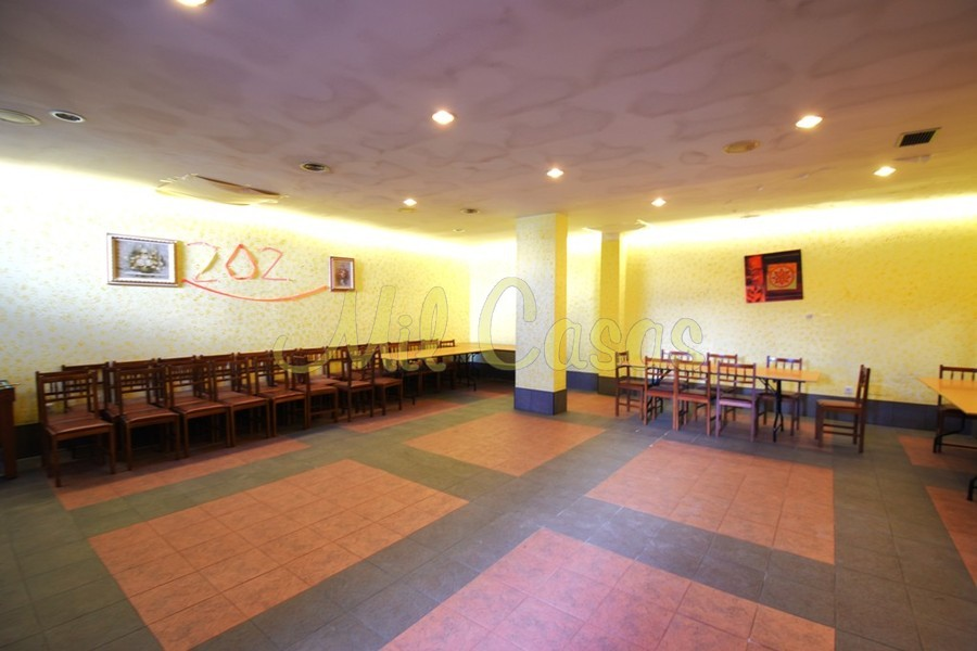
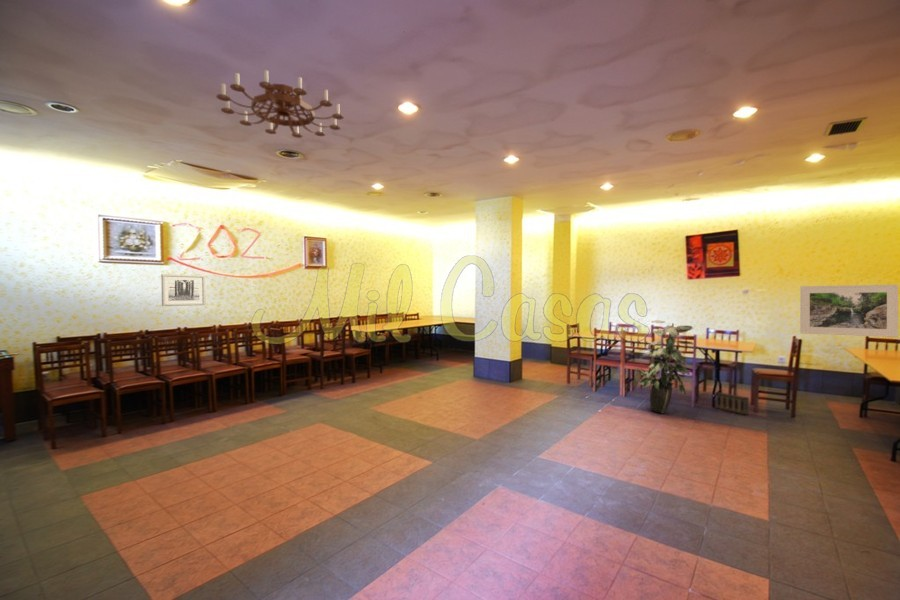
+ speaker [714,391,750,416]
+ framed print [799,284,899,338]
+ chandelier [215,69,345,139]
+ wall art [160,273,206,307]
+ indoor plant [636,319,695,415]
